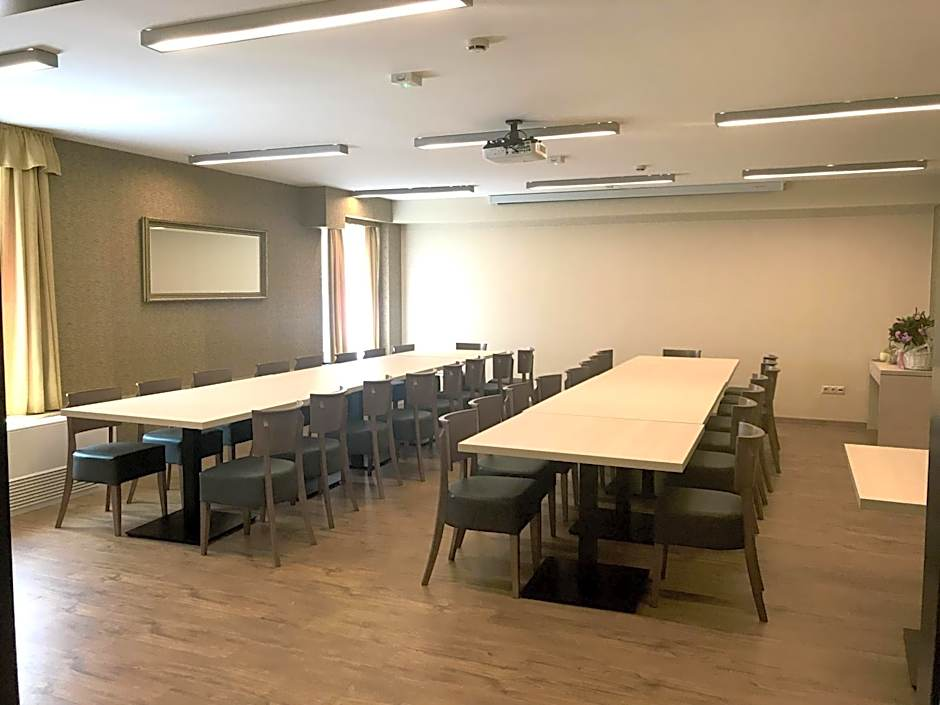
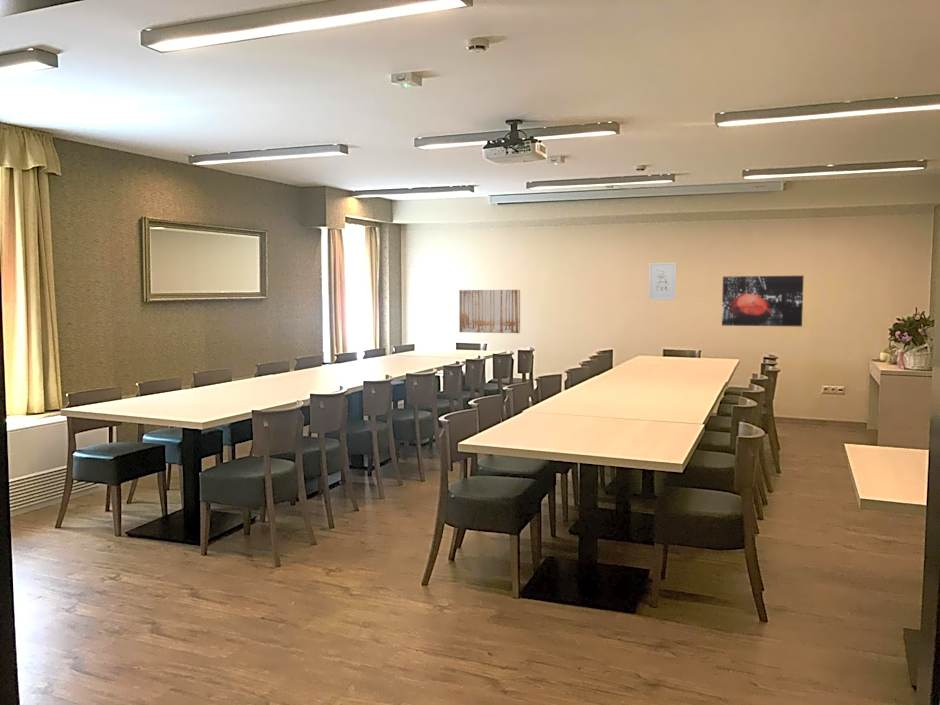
+ wall art [458,289,521,334]
+ wall art [648,261,677,301]
+ wall art [721,275,805,327]
